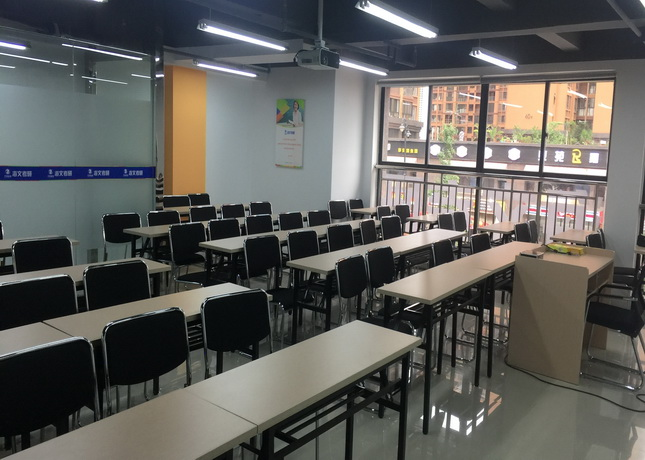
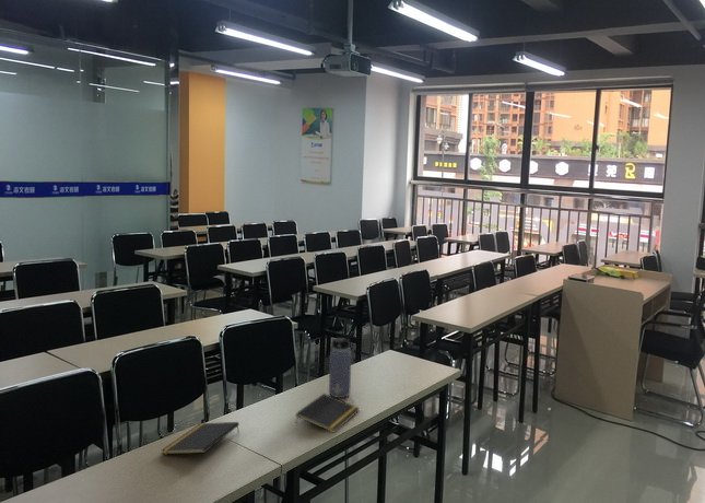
+ water bottle [328,331,355,399]
+ notepad [294,393,361,434]
+ notepad [161,421,240,455]
